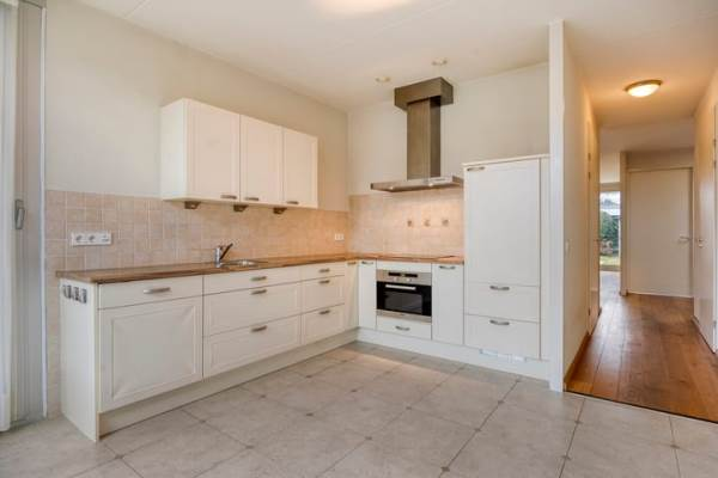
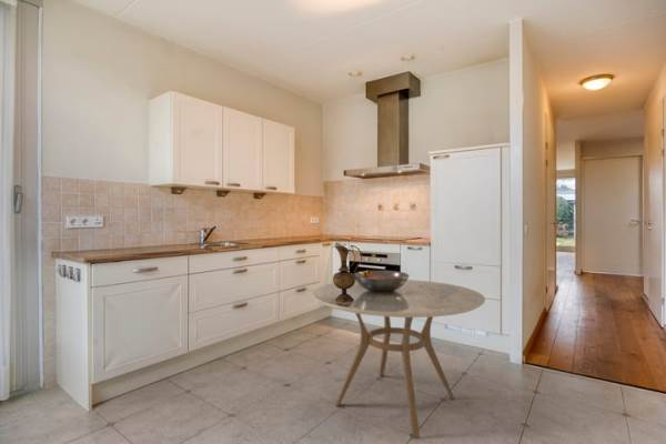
+ pitcher [332,244,363,303]
+ fruit bowl [355,270,411,292]
+ dining table [312,279,486,438]
